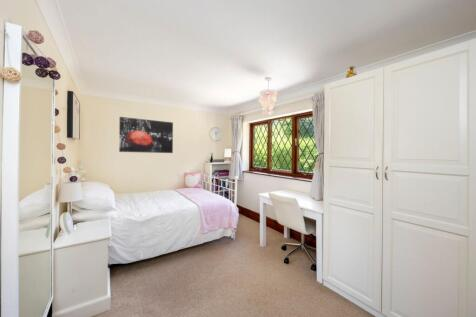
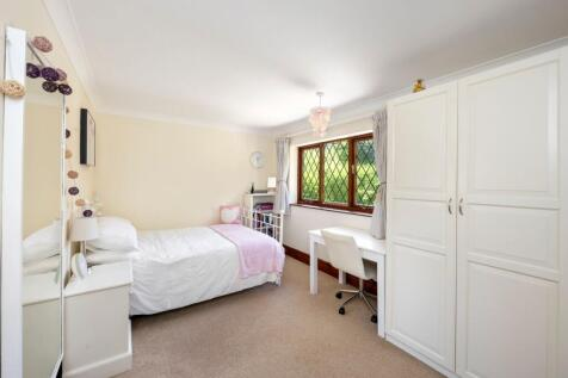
- wall art [118,116,174,154]
